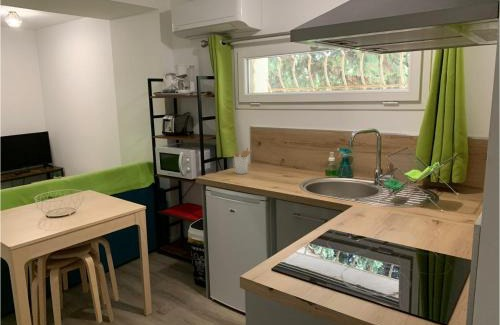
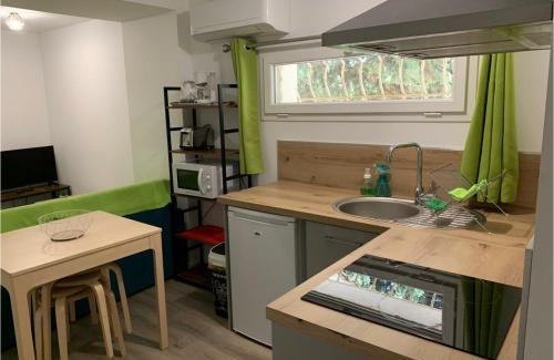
- utensil holder [232,147,253,175]
